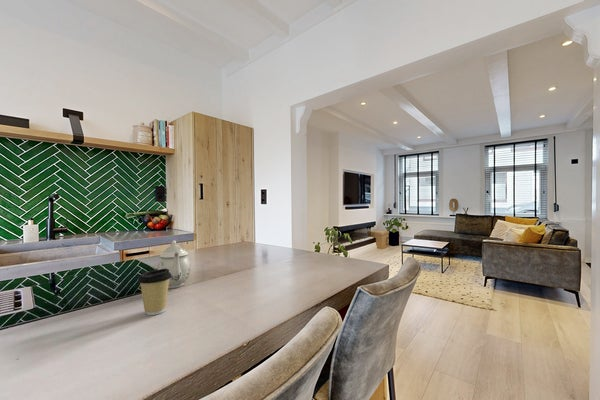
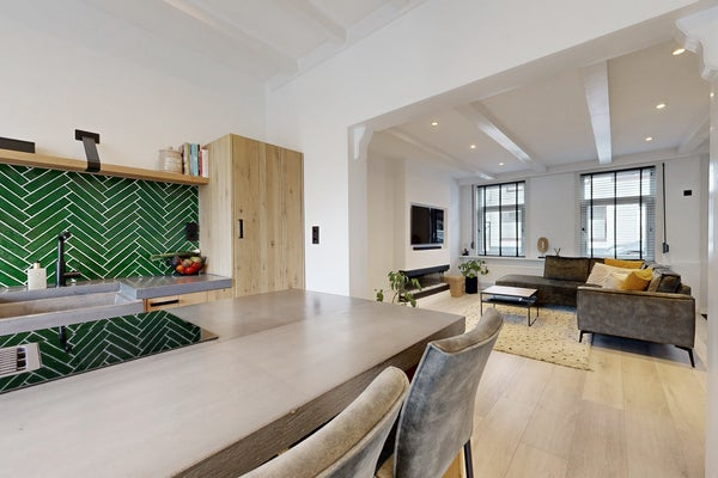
- teapot [156,239,191,289]
- coffee cup [136,269,172,316]
